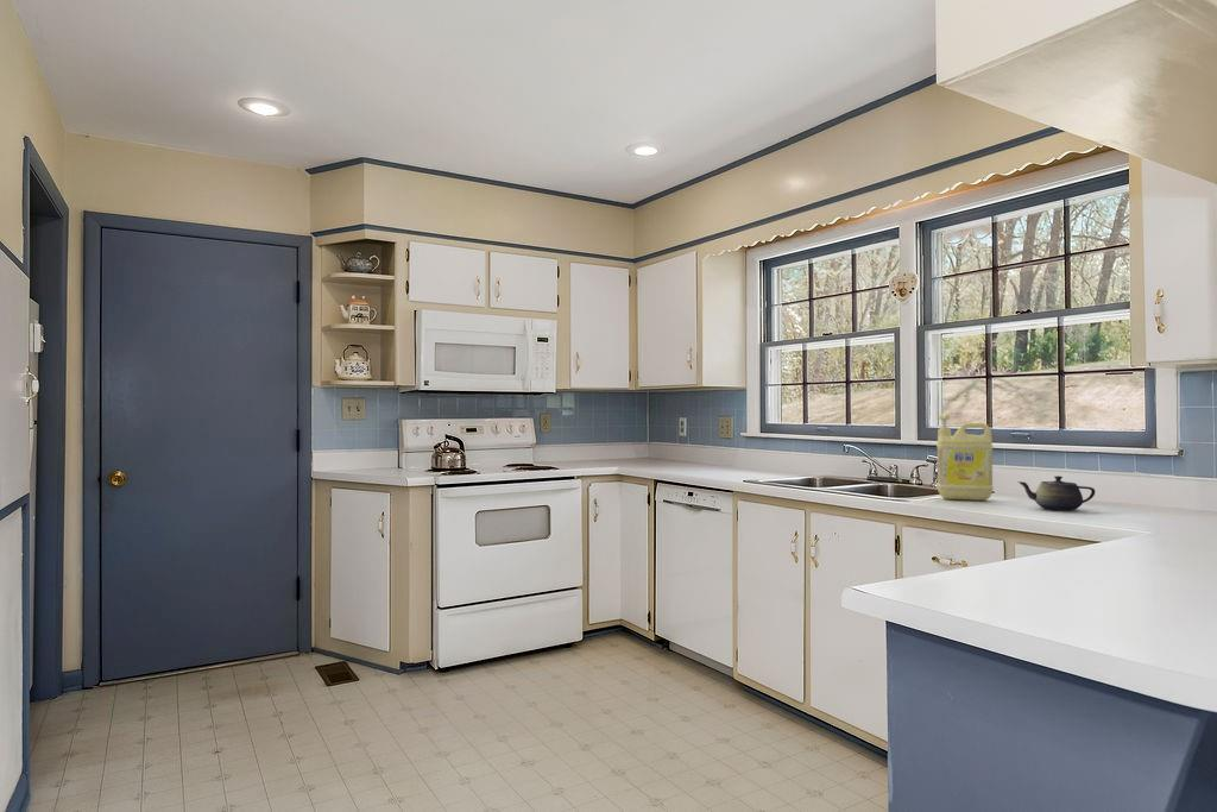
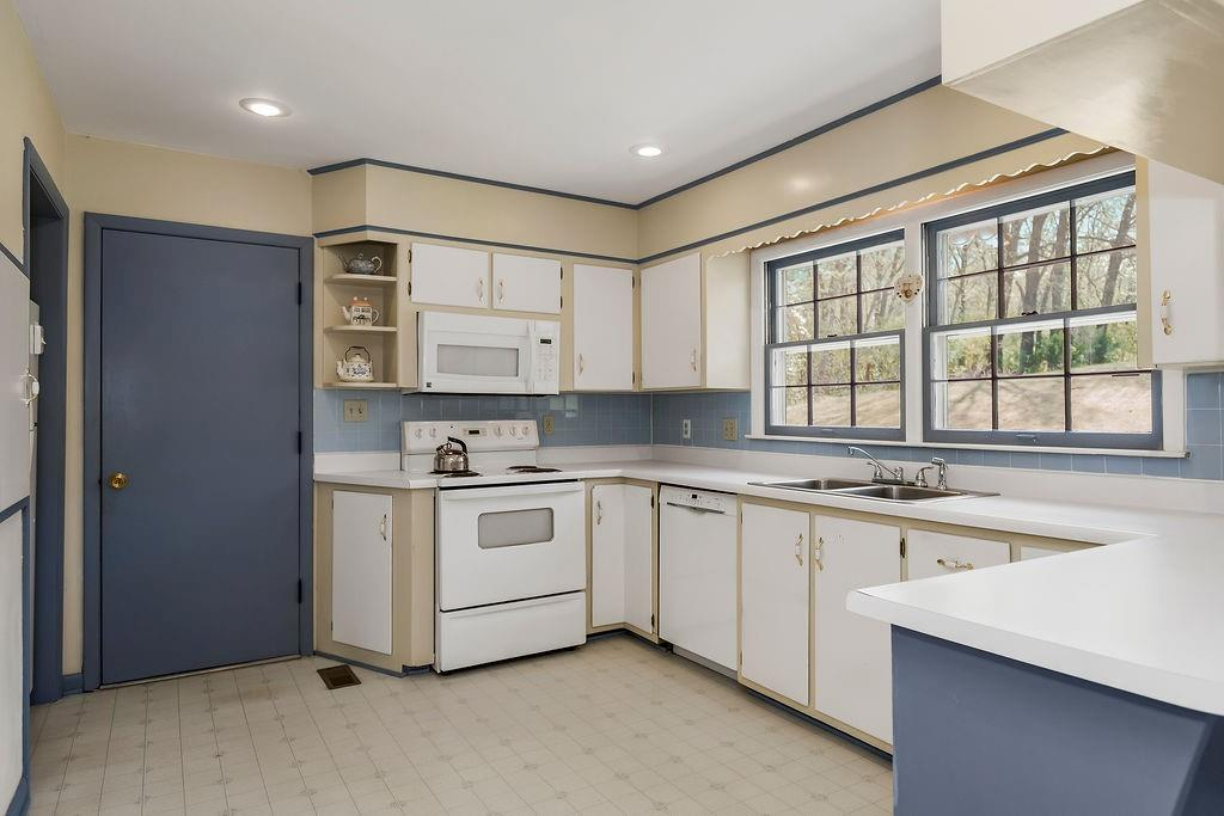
- detergent [935,414,995,502]
- teapot [1016,474,1097,511]
